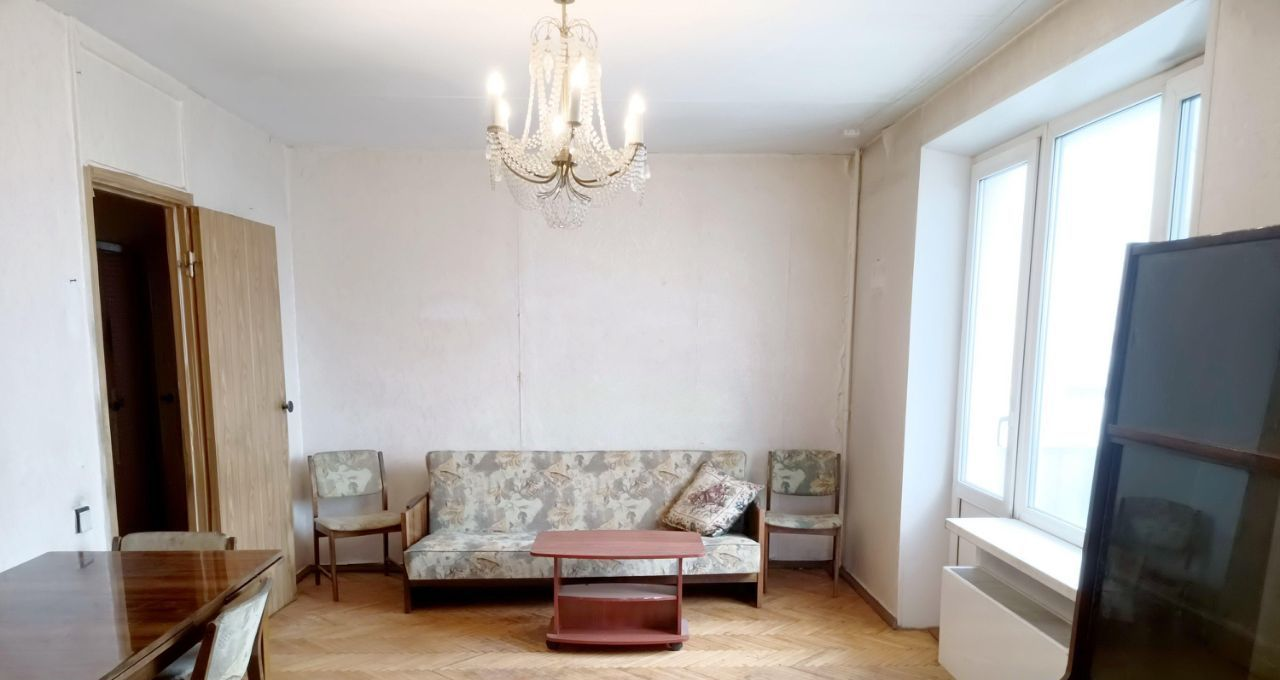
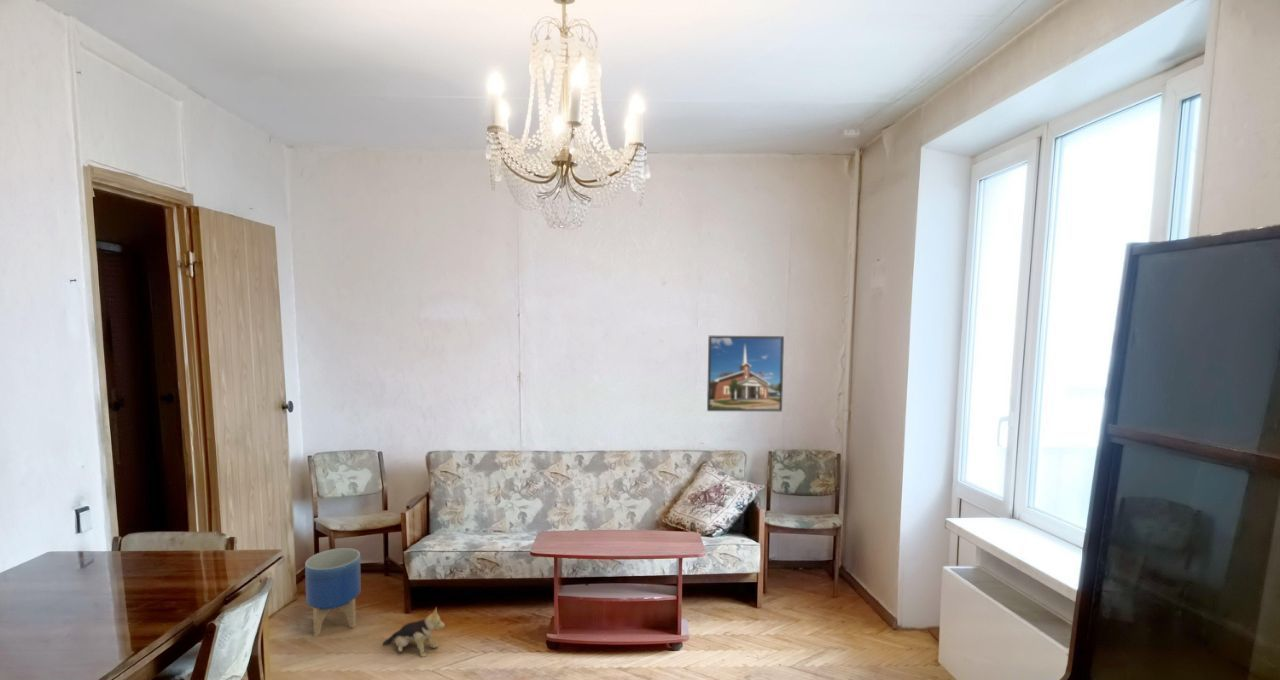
+ planter [304,547,362,637]
+ plush toy [382,606,446,658]
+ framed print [706,335,785,412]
